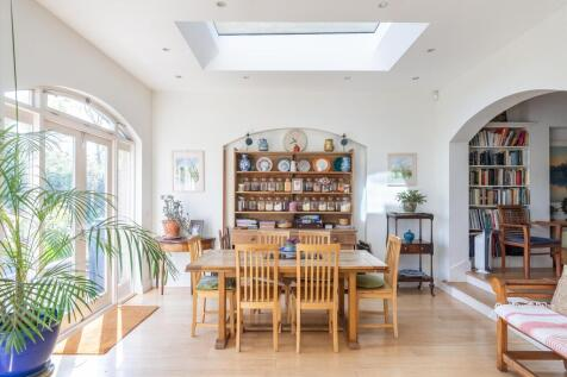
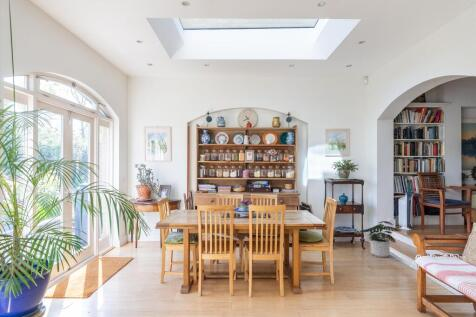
+ potted plant [359,220,401,258]
